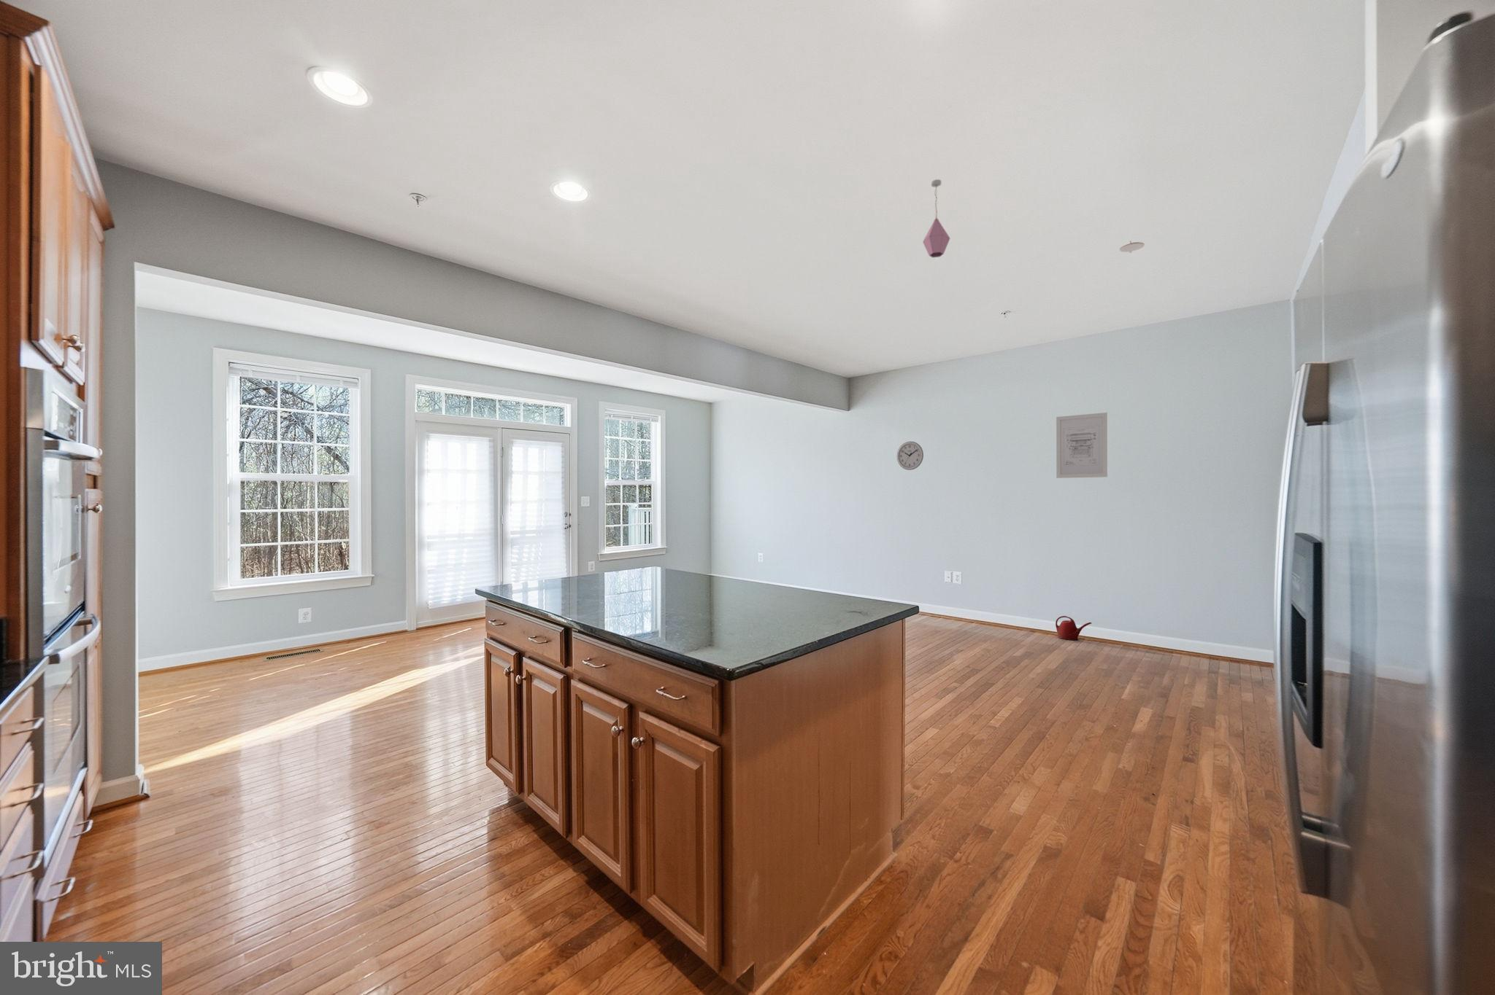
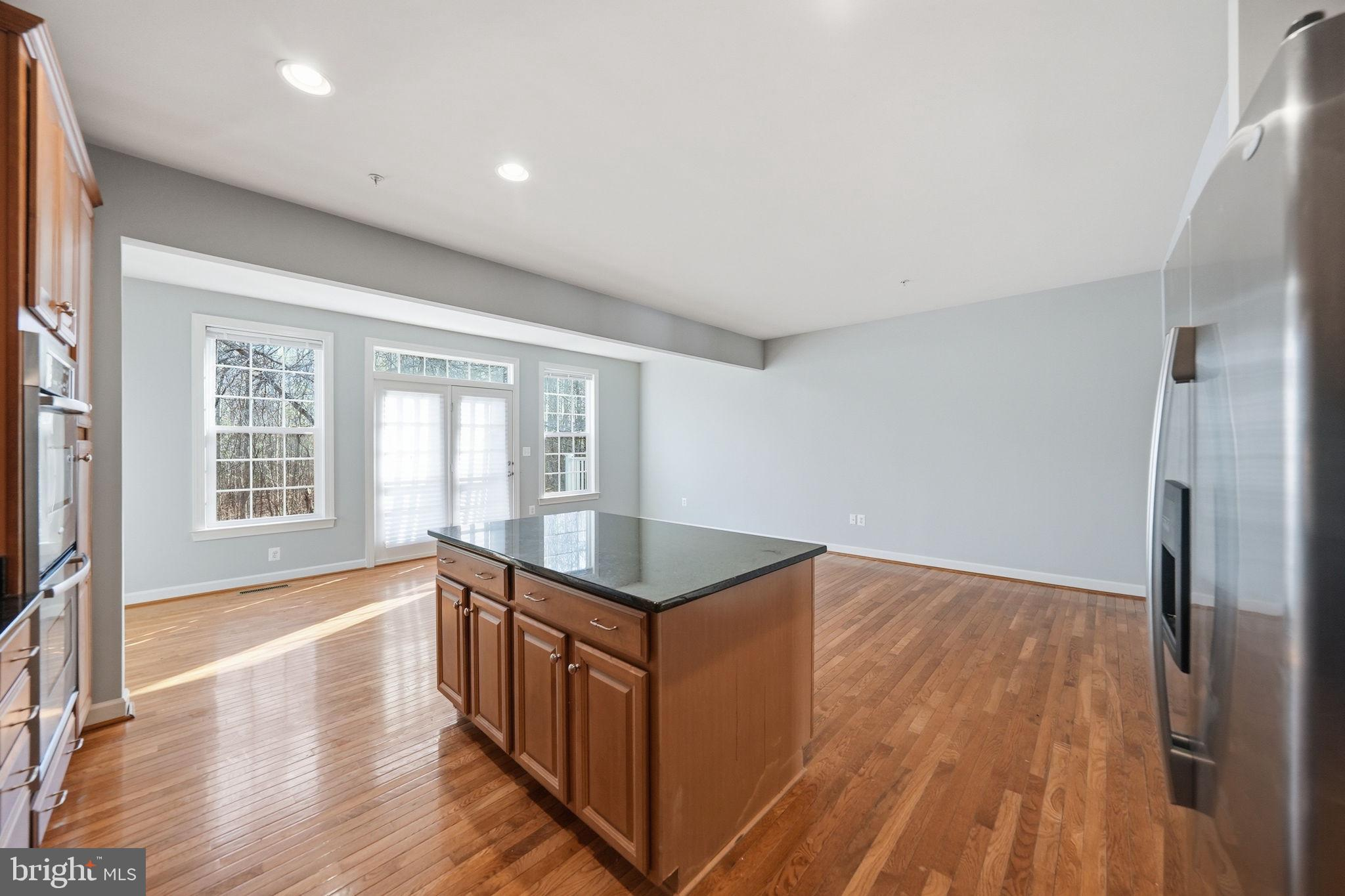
- pendant light [921,179,950,258]
- recessed light [1119,240,1145,253]
- wall clock [896,441,924,471]
- wall art [1056,412,1108,479]
- watering can [1055,615,1092,641]
